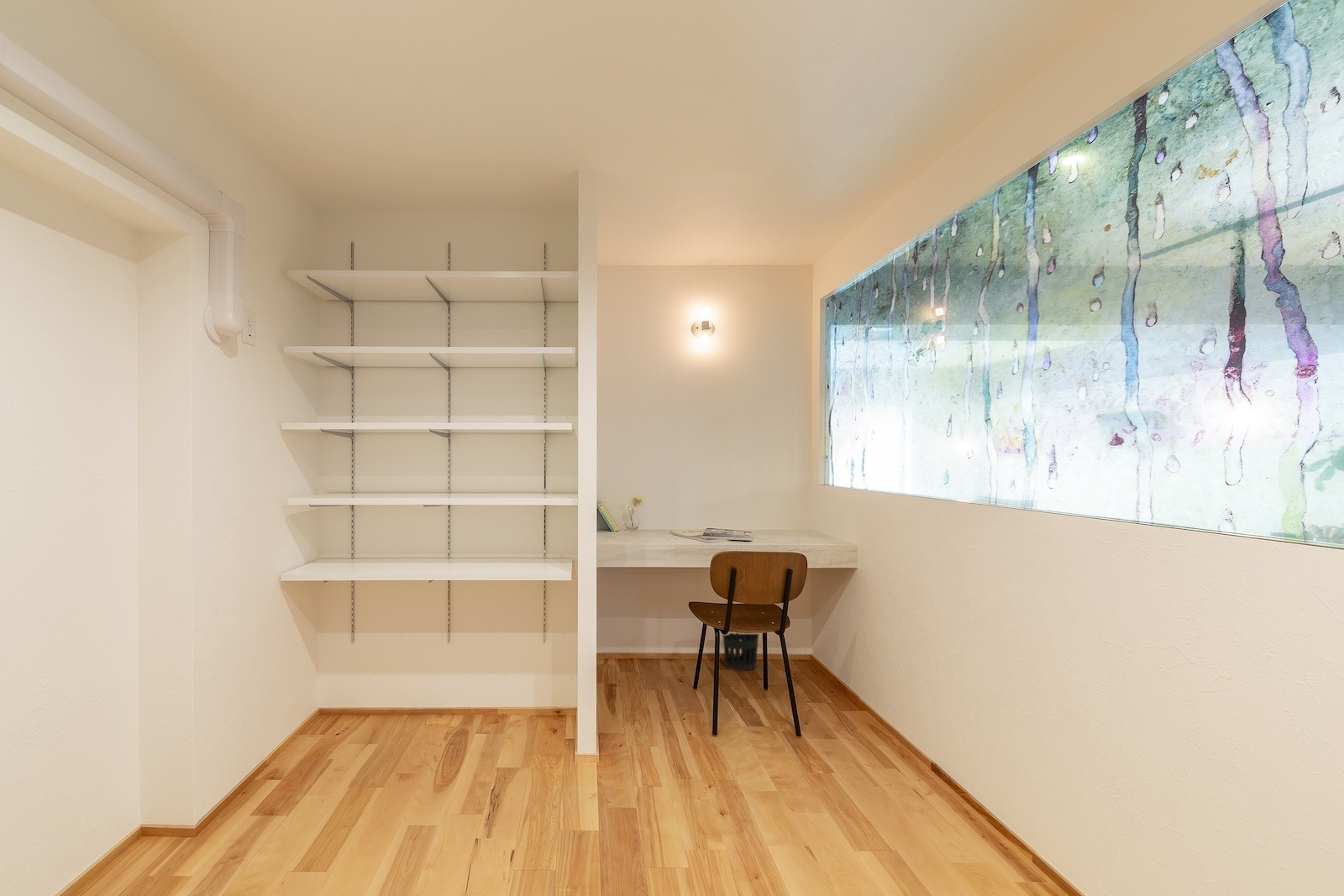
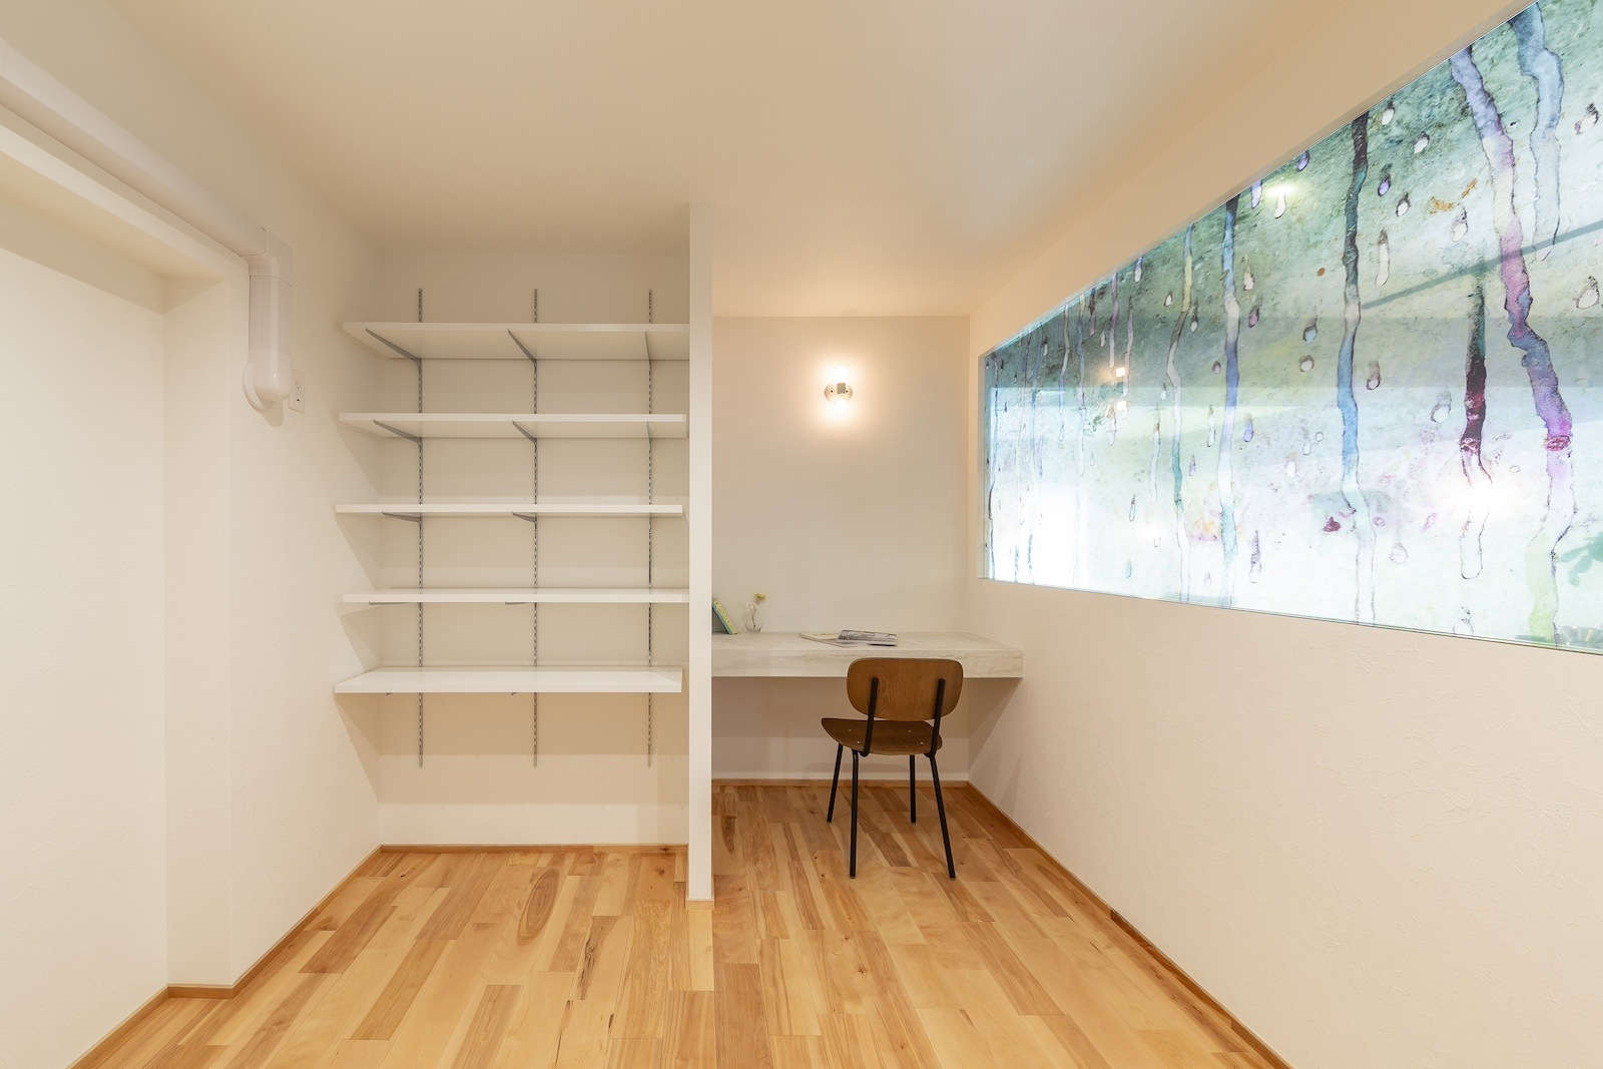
- wastebasket [722,632,759,672]
